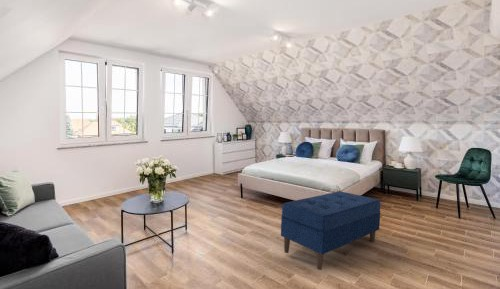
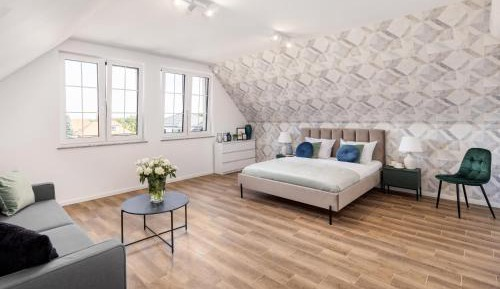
- bench [280,190,381,271]
